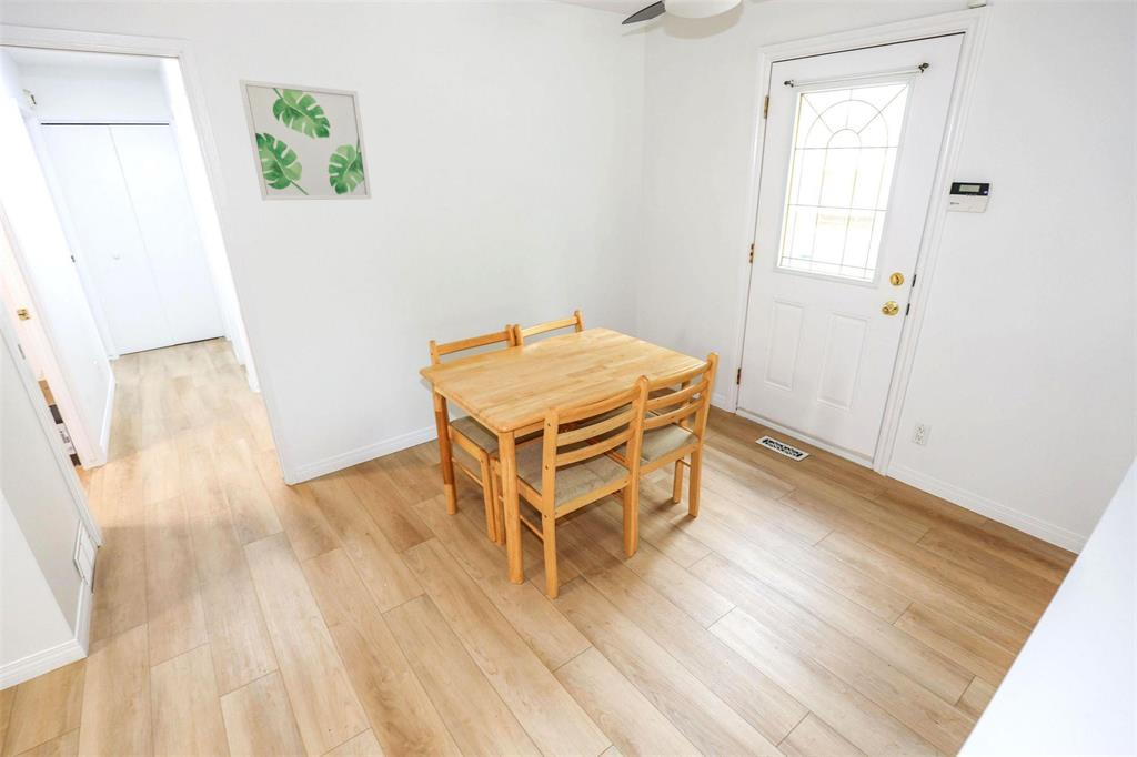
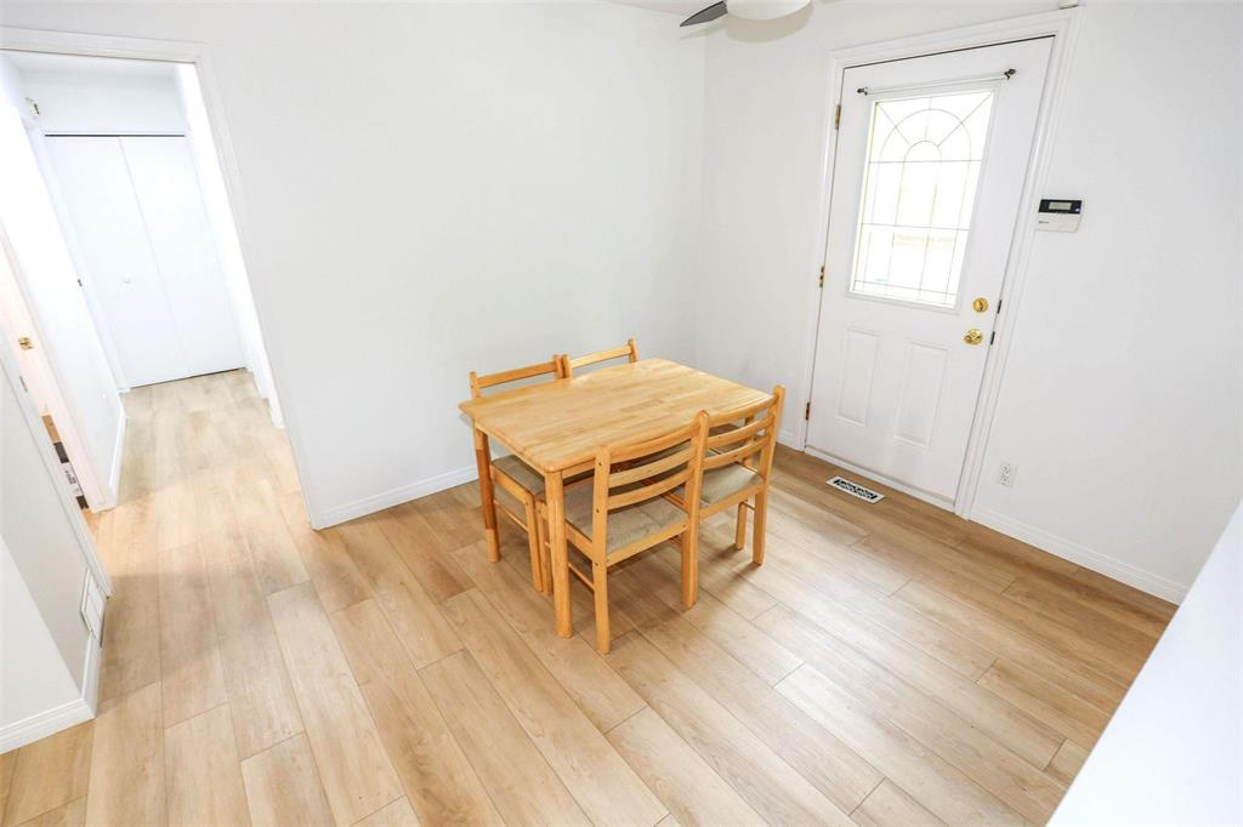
- wall art [238,79,373,201]
